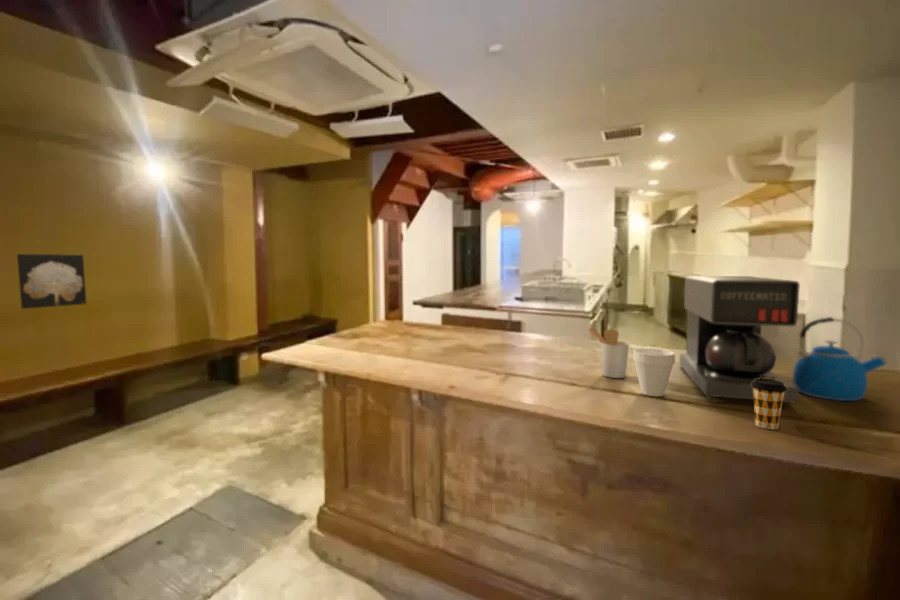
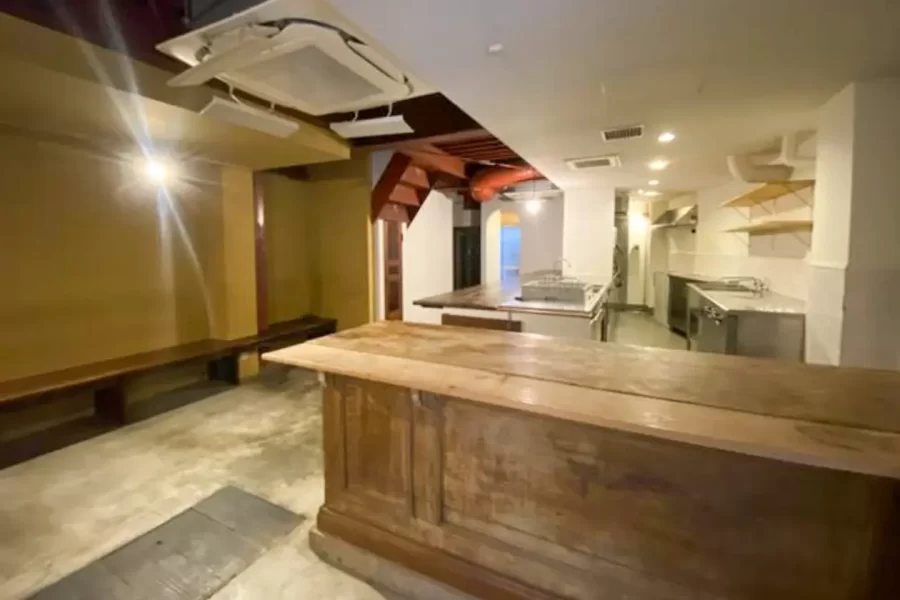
- cup [632,347,676,397]
- kettle [792,316,888,402]
- coffee maker [679,275,801,406]
- utensil holder [586,326,630,379]
- coffee cup [751,378,787,430]
- wall art [16,253,88,310]
